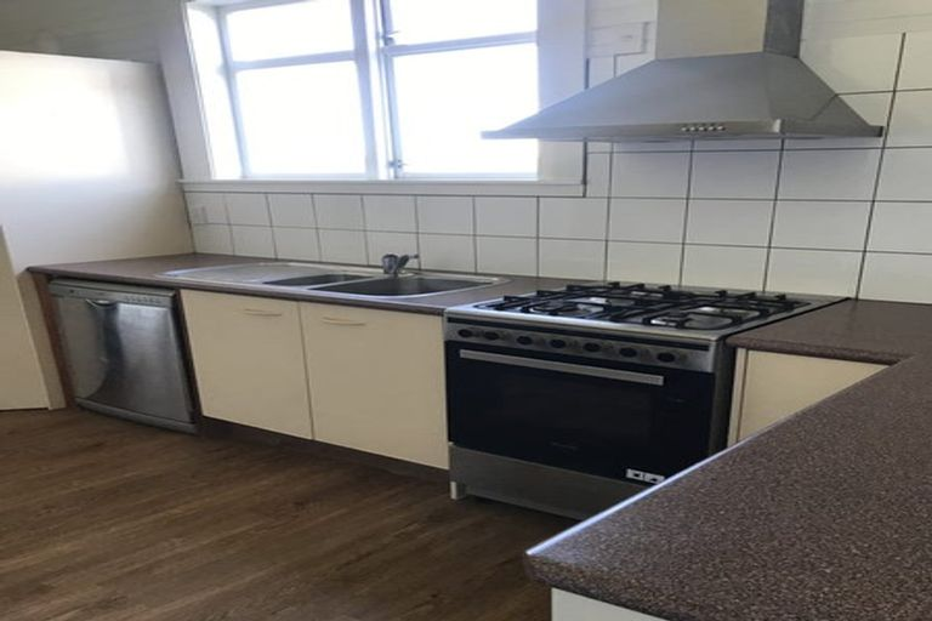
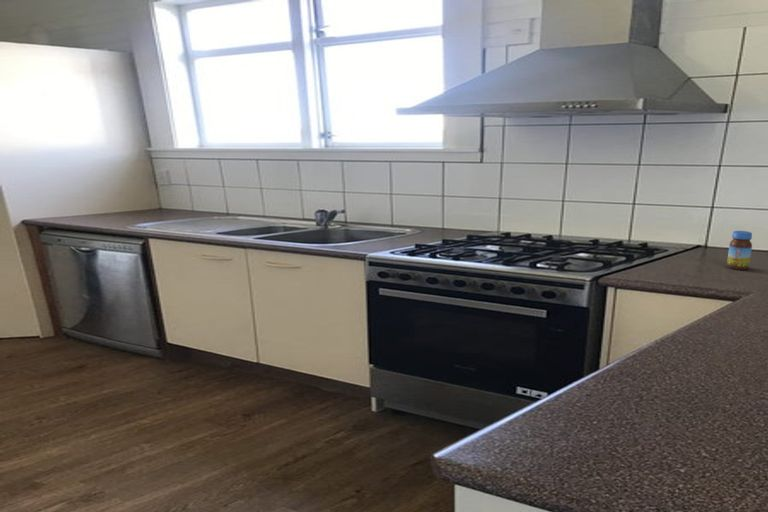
+ jar [726,230,753,271]
